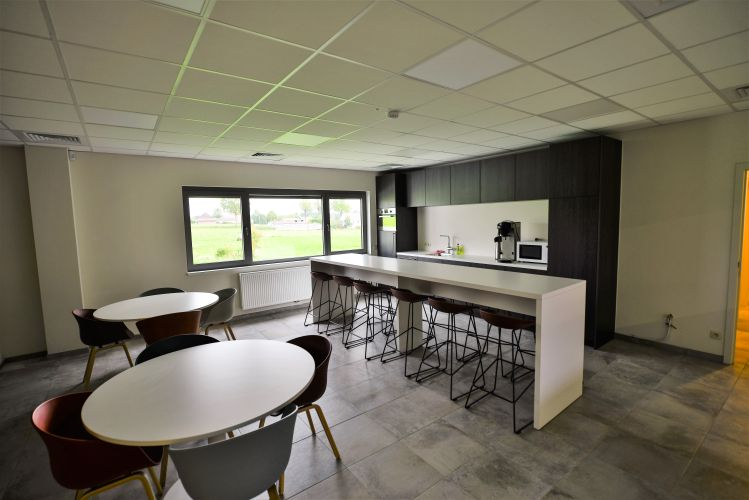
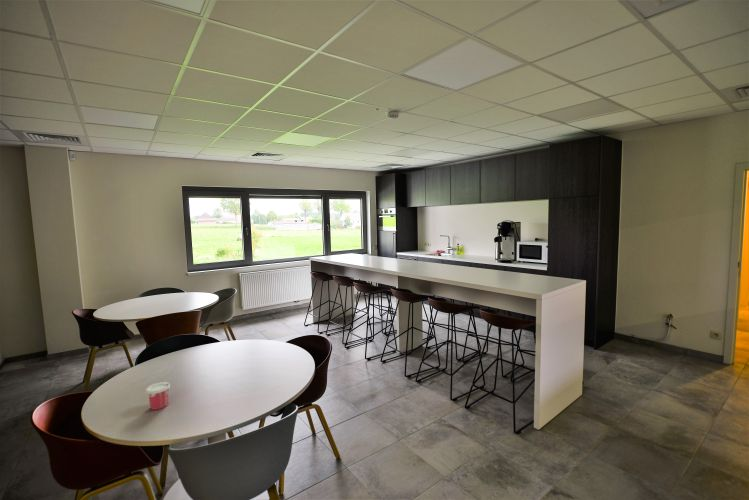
+ cup [145,381,171,411]
